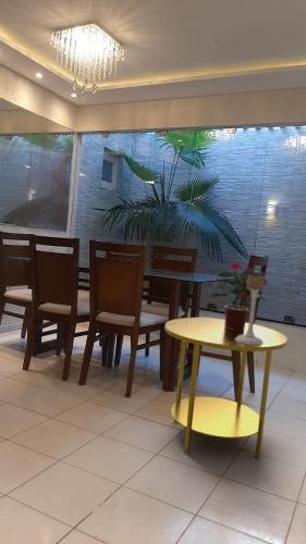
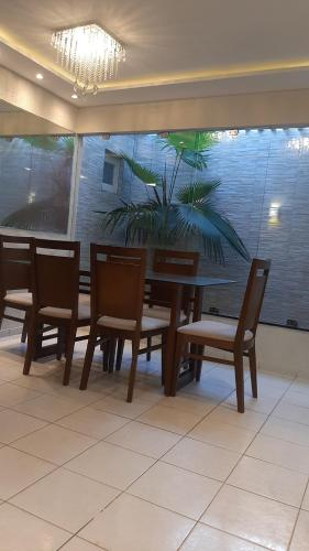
- potted flower [207,262,269,330]
- side table [163,317,289,459]
- candle holder [235,274,266,345]
